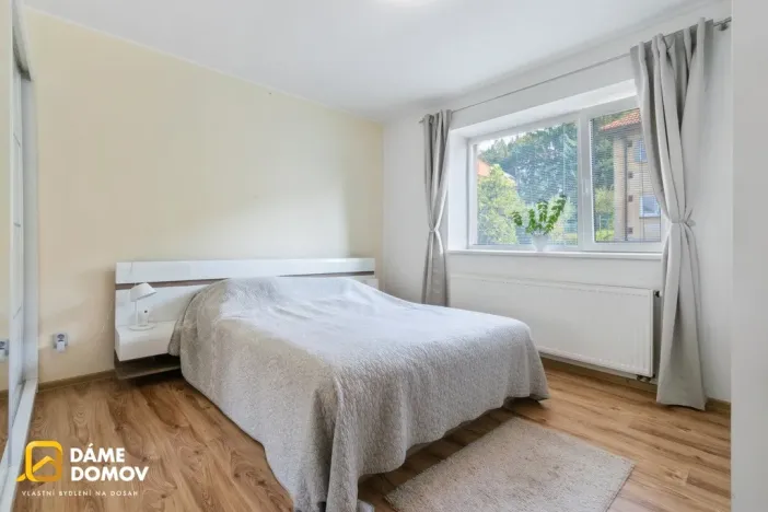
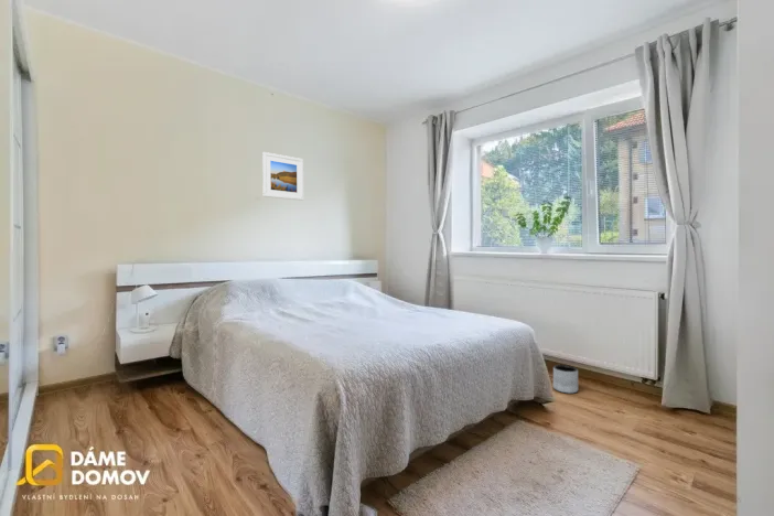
+ planter [552,364,579,395]
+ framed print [261,151,304,202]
